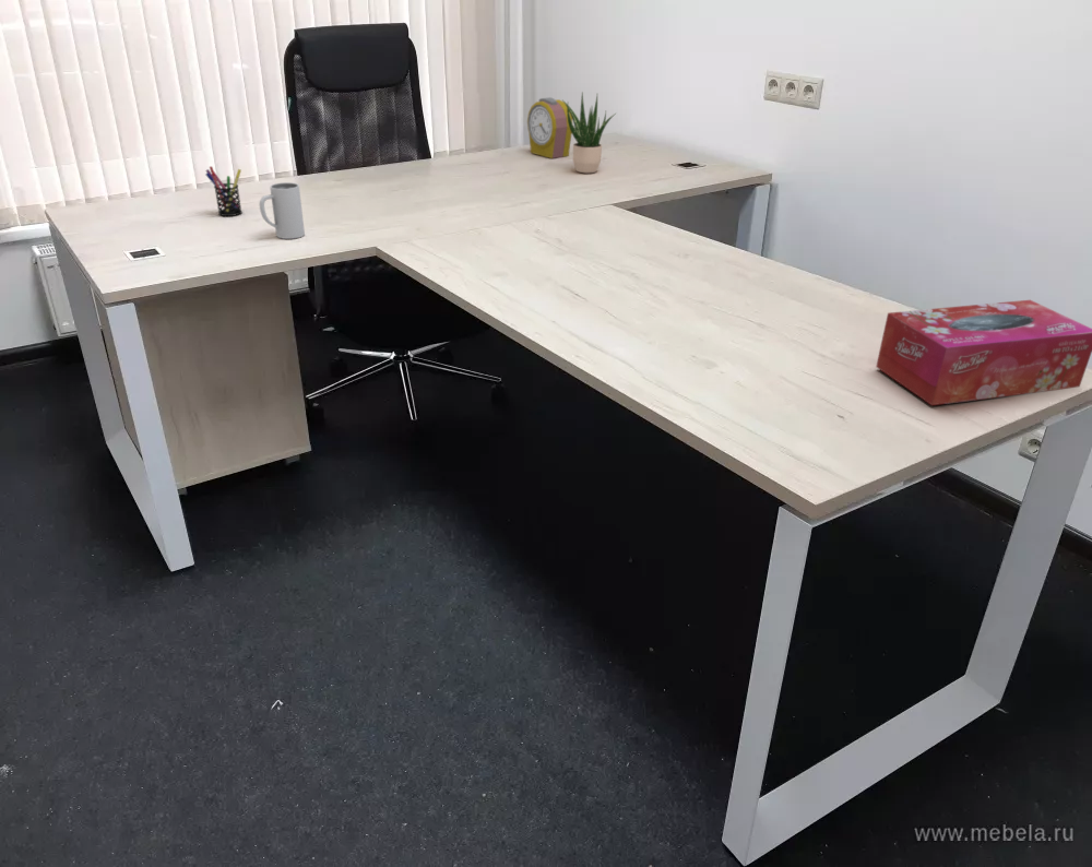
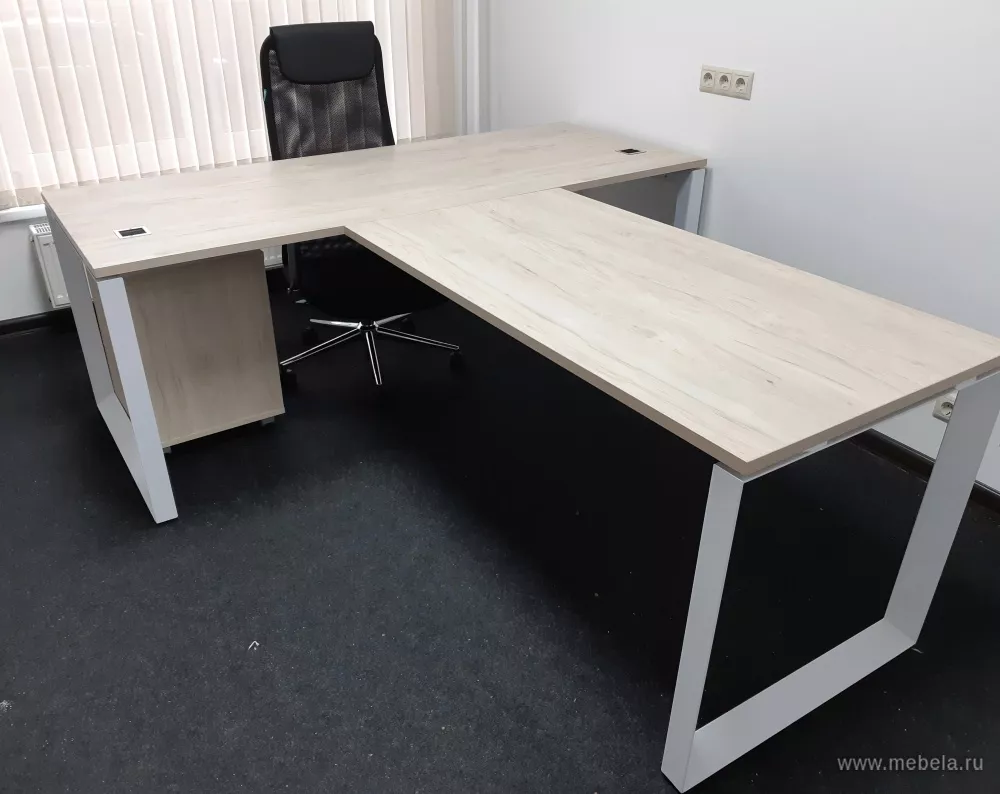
- mug [259,181,306,240]
- alarm clock [526,96,573,159]
- tissue box [875,299,1092,406]
- potted plant [562,91,618,174]
- pen holder [204,165,244,217]
